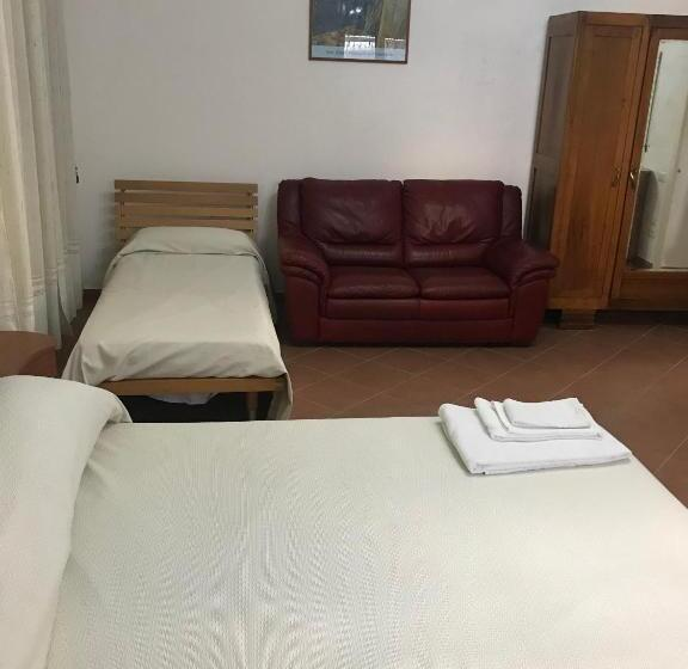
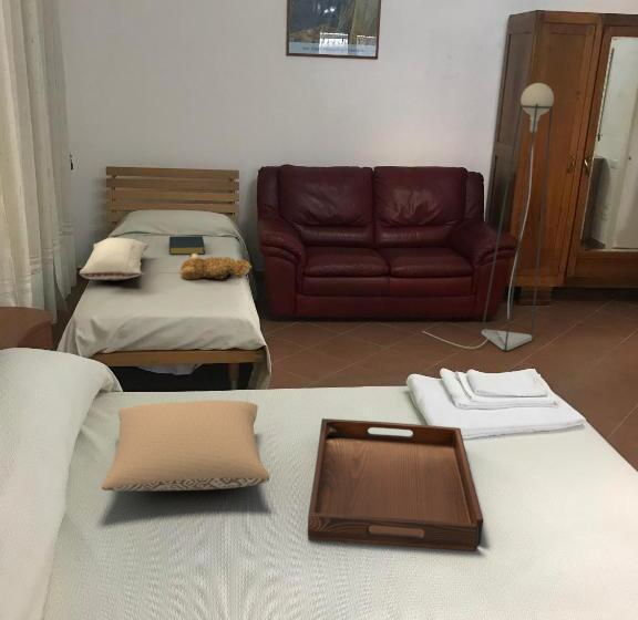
+ pillow [101,400,270,492]
+ hardback book [168,235,206,256]
+ teddy bear [179,254,253,280]
+ serving tray [307,417,484,552]
+ pillow [79,237,150,281]
+ floor lamp [421,82,555,352]
